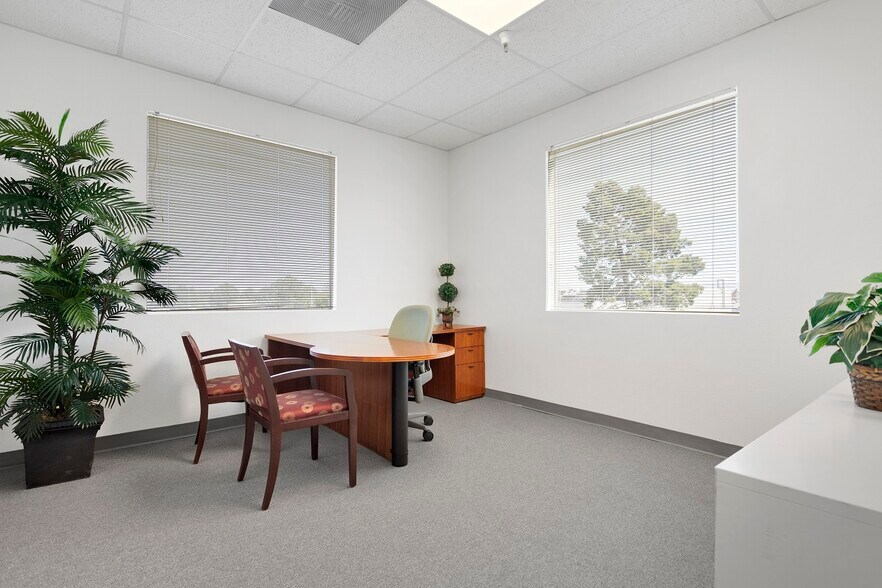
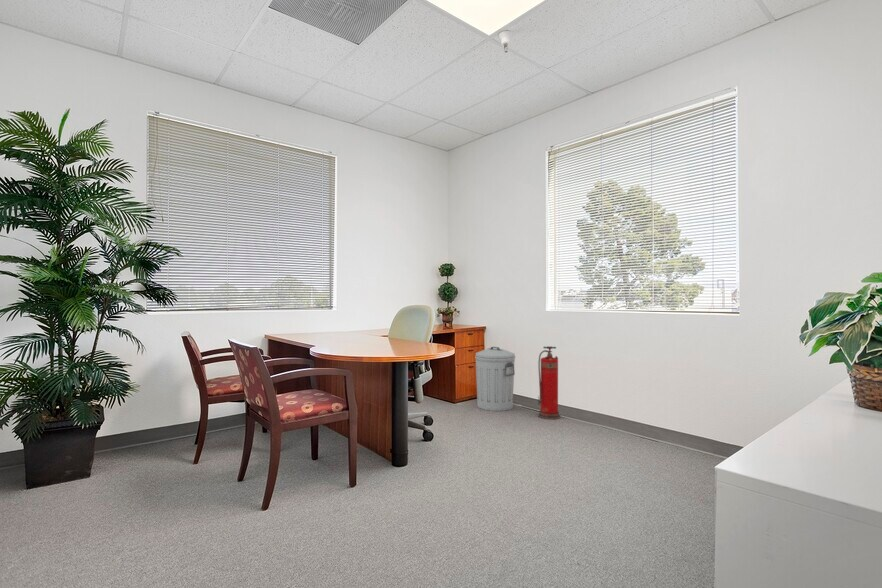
+ trash can [474,346,516,412]
+ fire extinguisher [537,345,562,420]
